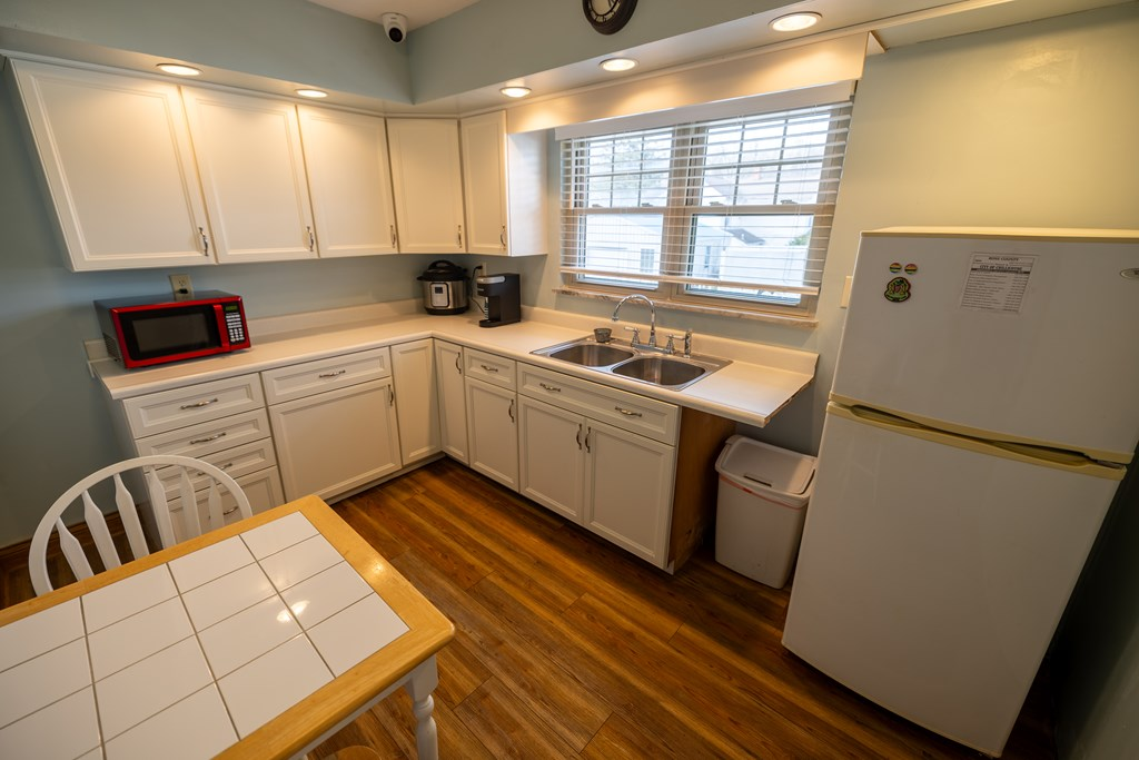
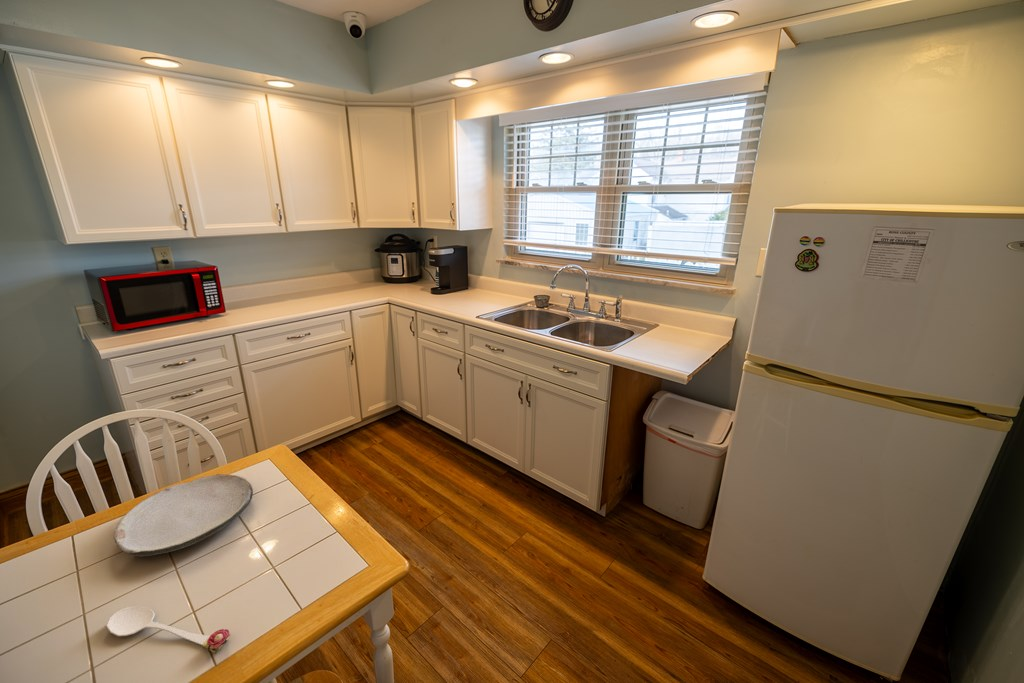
+ spoon [106,606,231,653]
+ plate [113,473,254,557]
